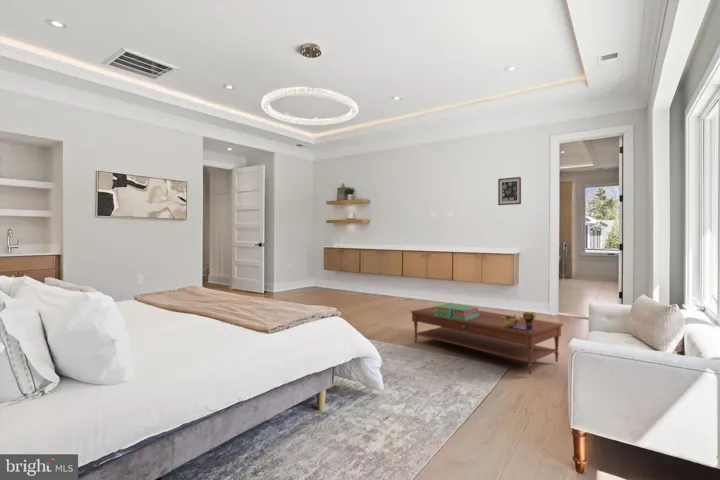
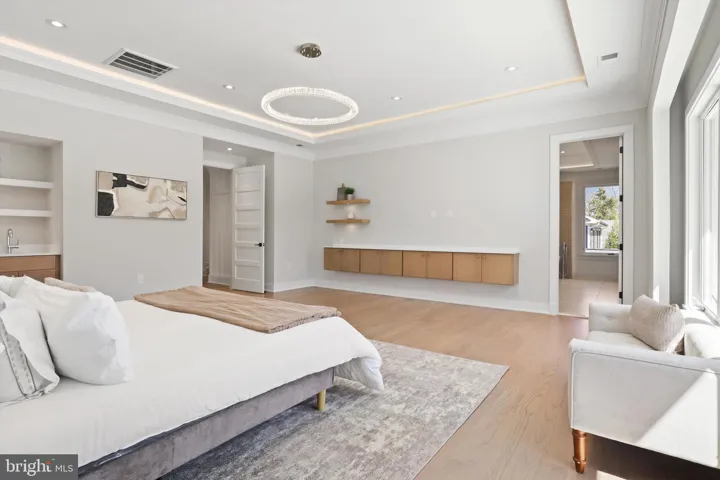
- coffee table [410,306,564,376]
- stack of books [433,302,479,321]
- decorative bowl [501,311,537,331]
- wall art [497,176,522,206]
